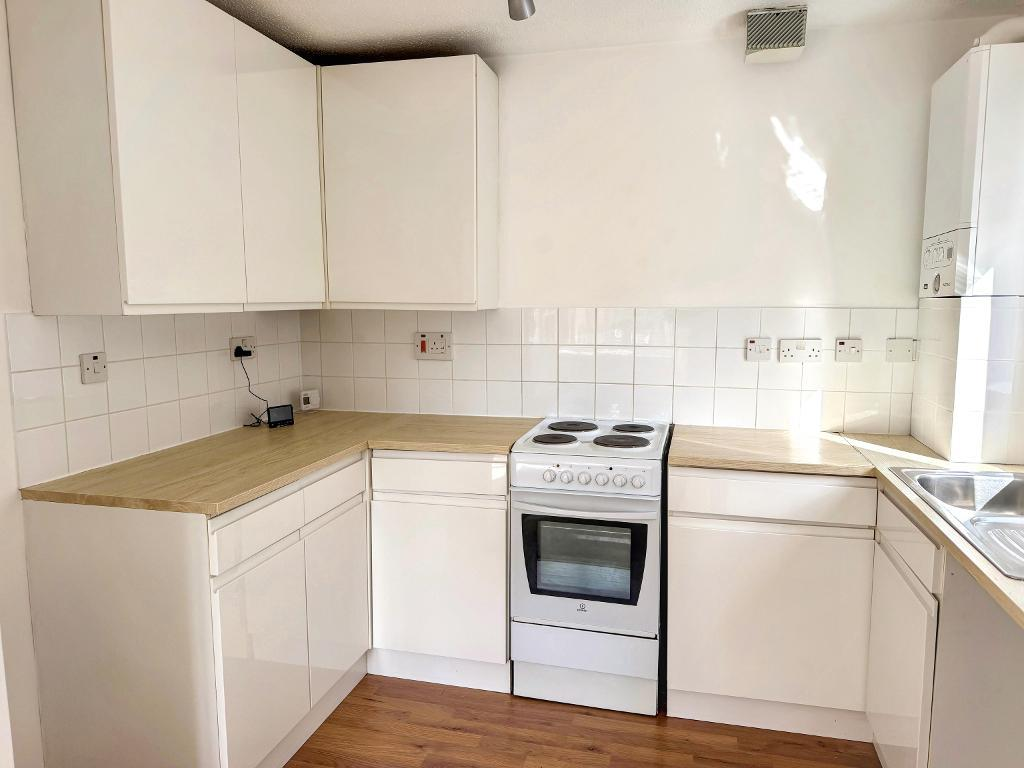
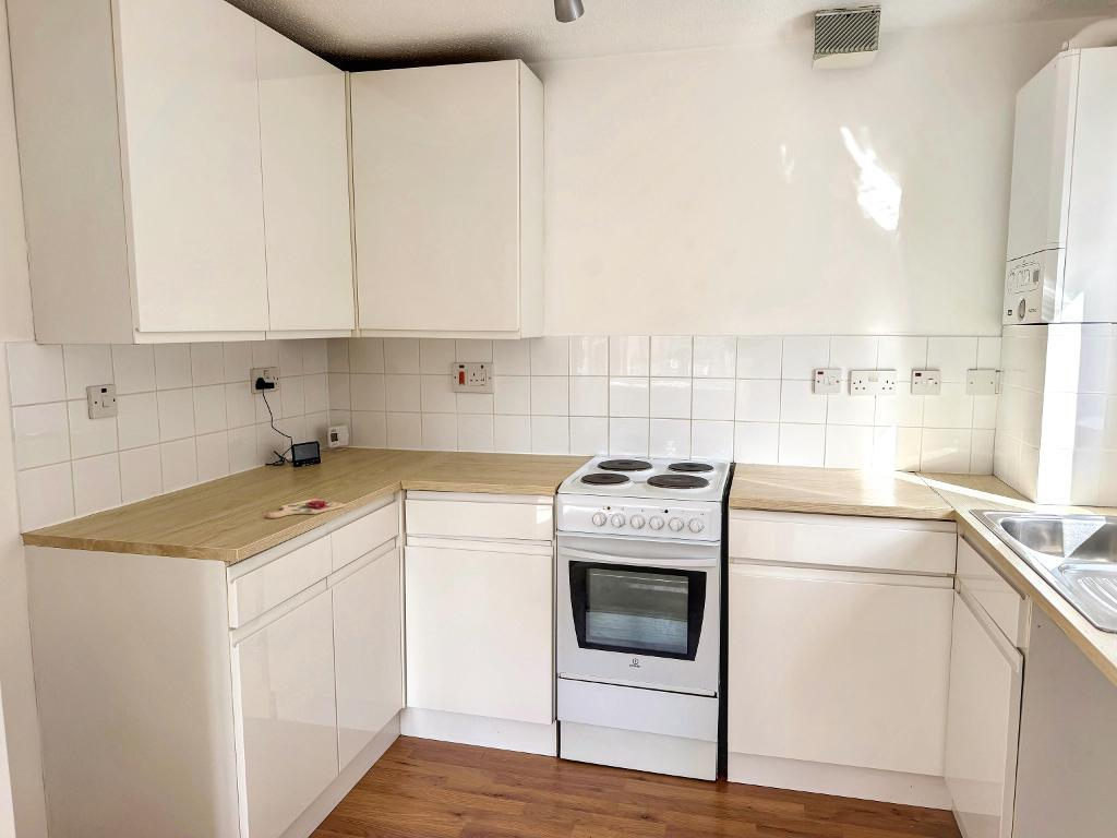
+ cutting board [266,495,347,519]
